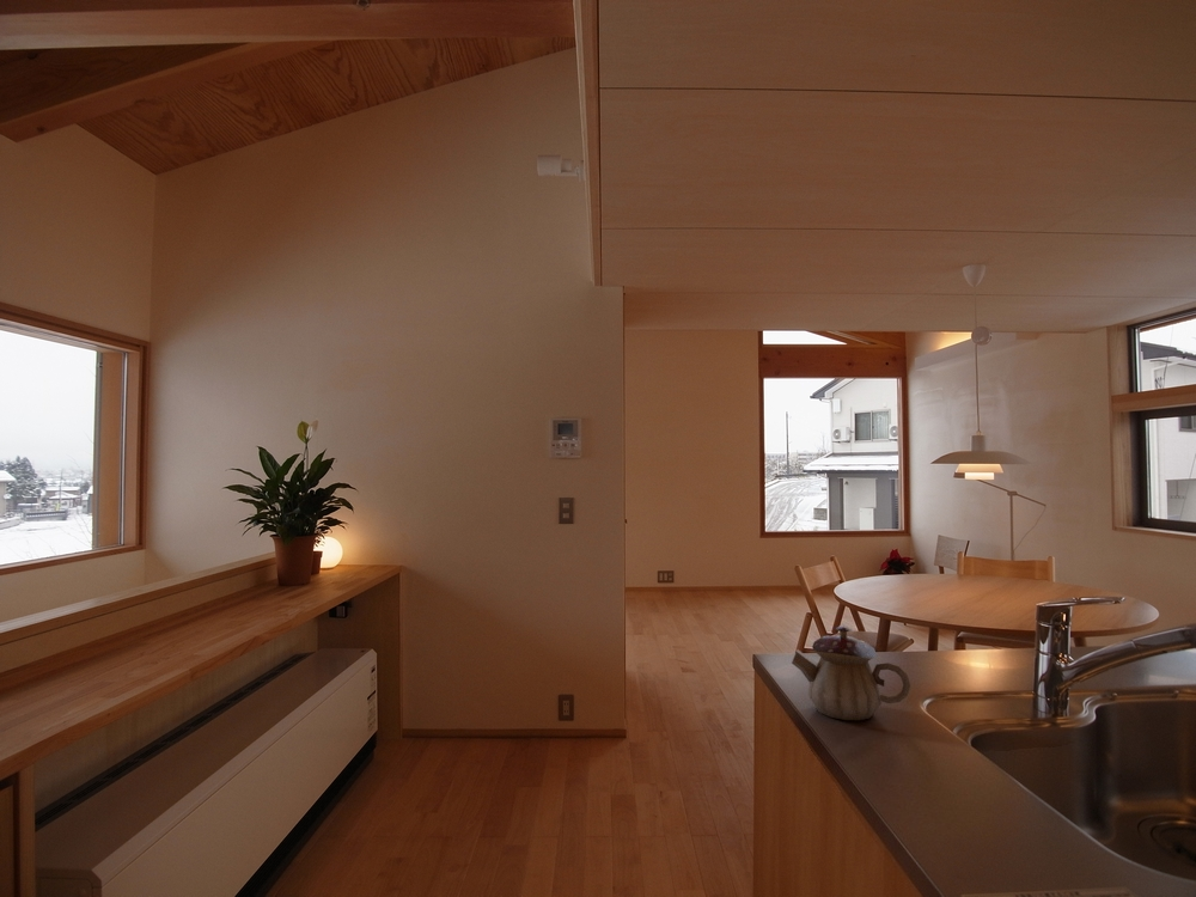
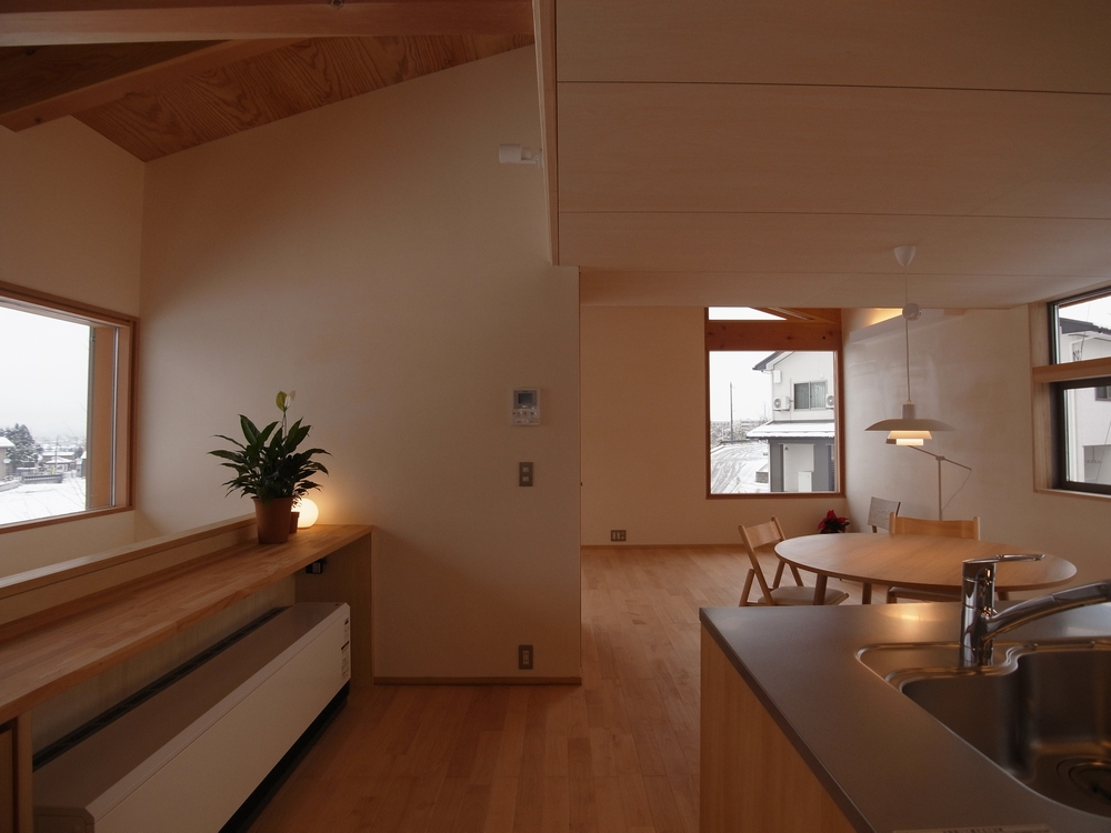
- teapot [791,624,911,721]
